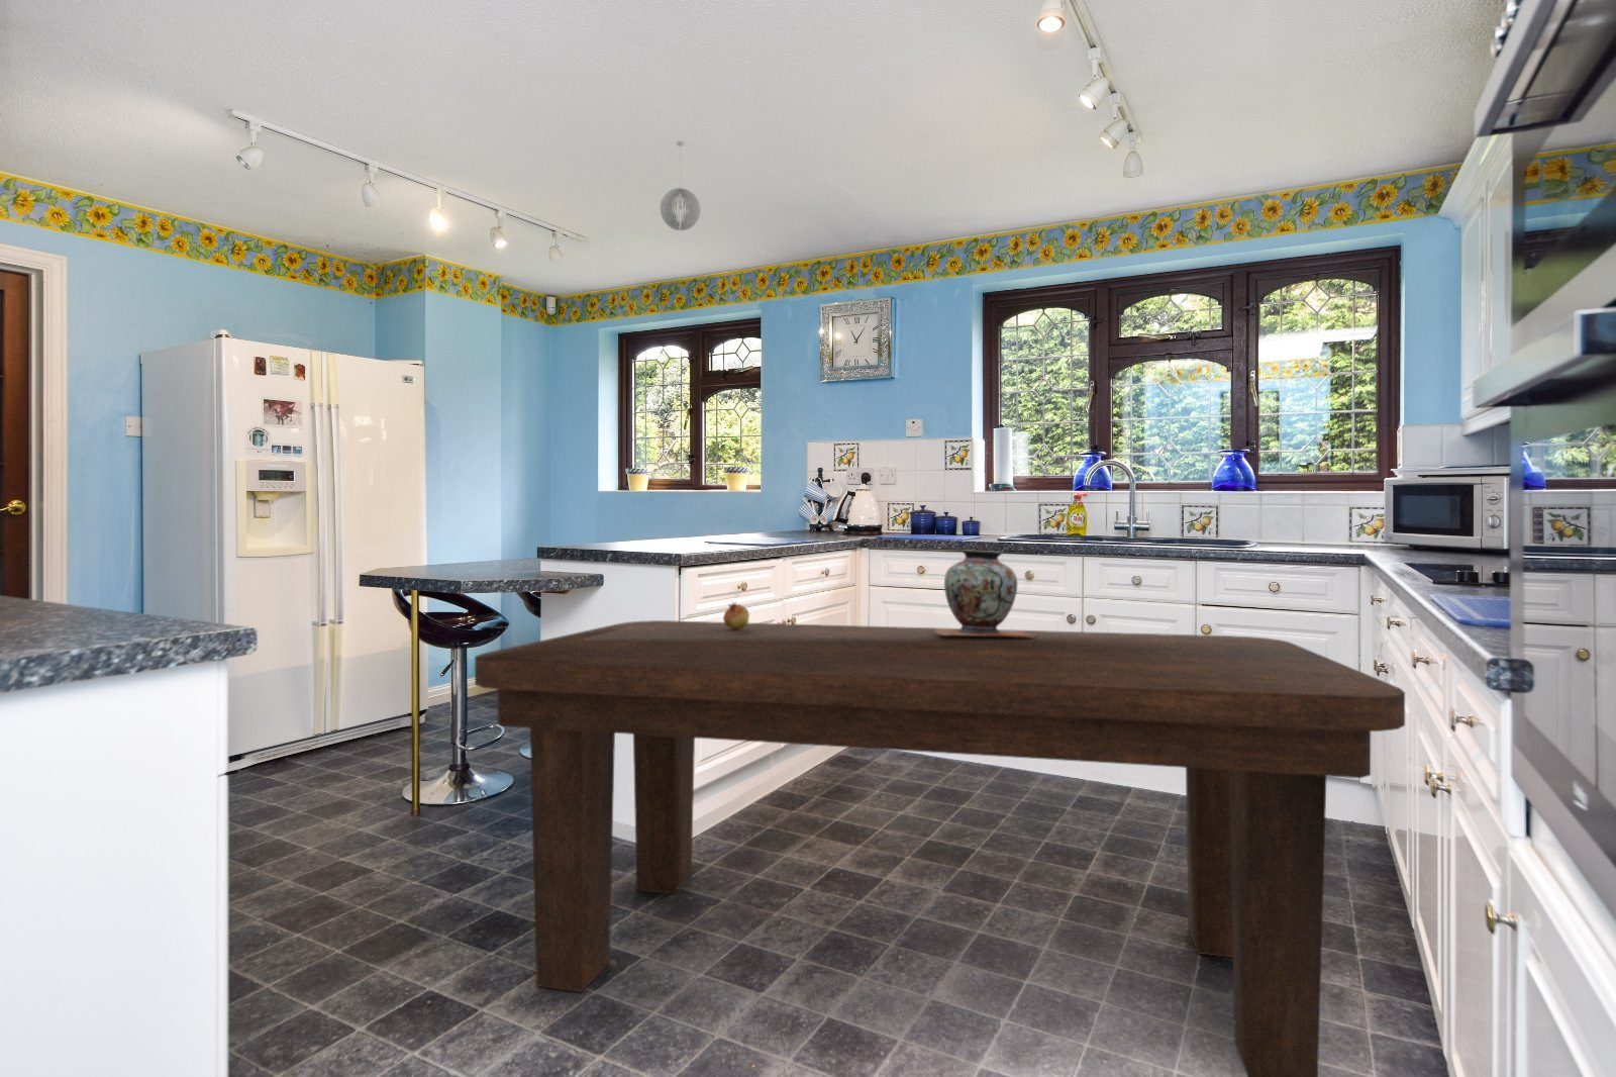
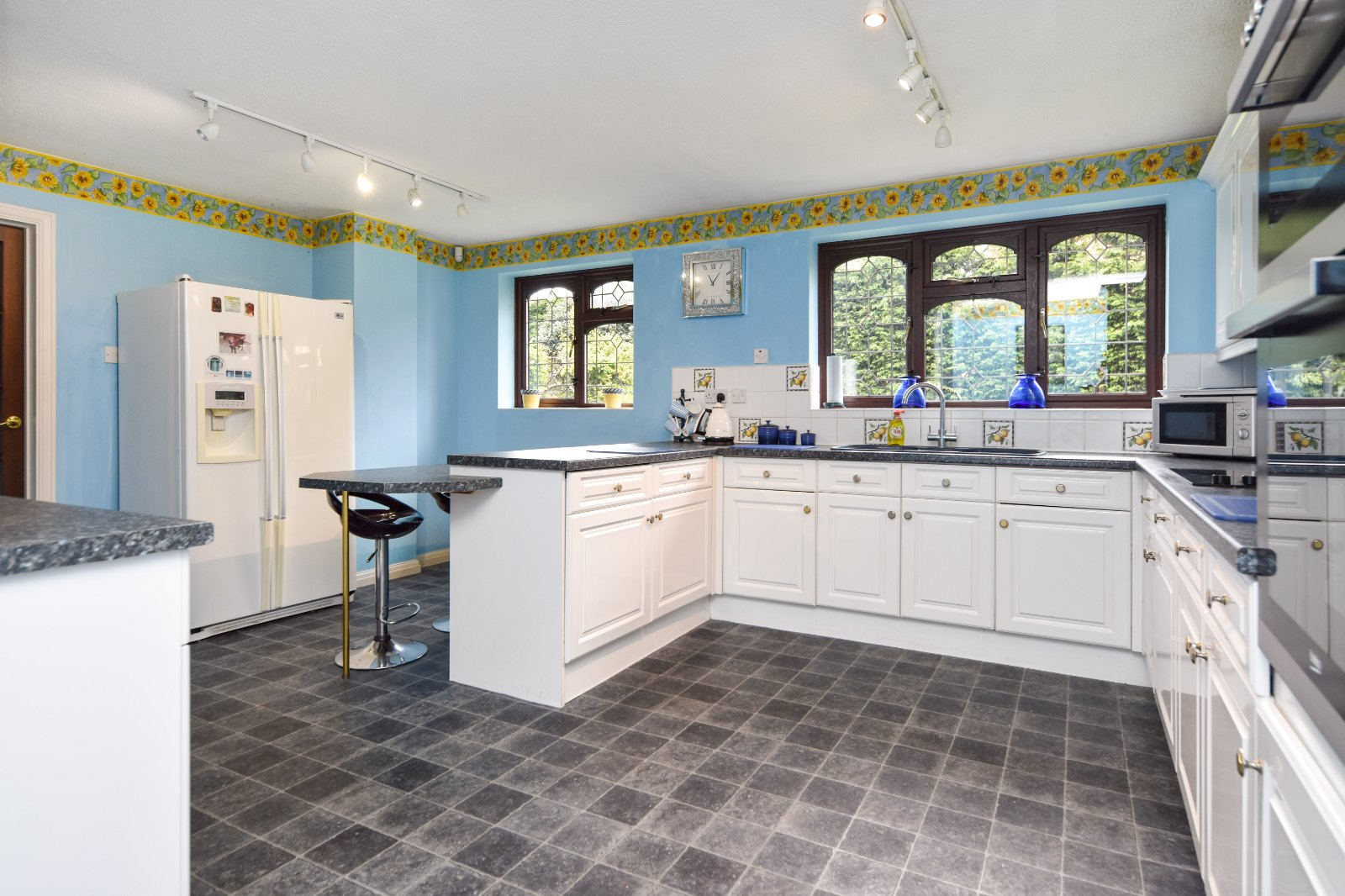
- dining table [473,619,1406,1077]
- pendant light [658,141,700,231]
- decorative vase [935,548,1037,637]
- fruit [722,601,751,630]
